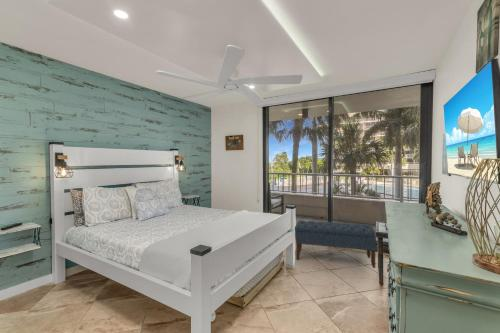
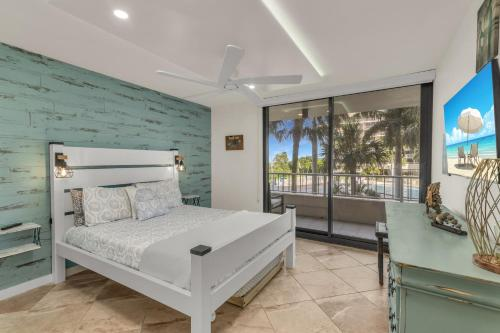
- bench [294,219,377,269]
